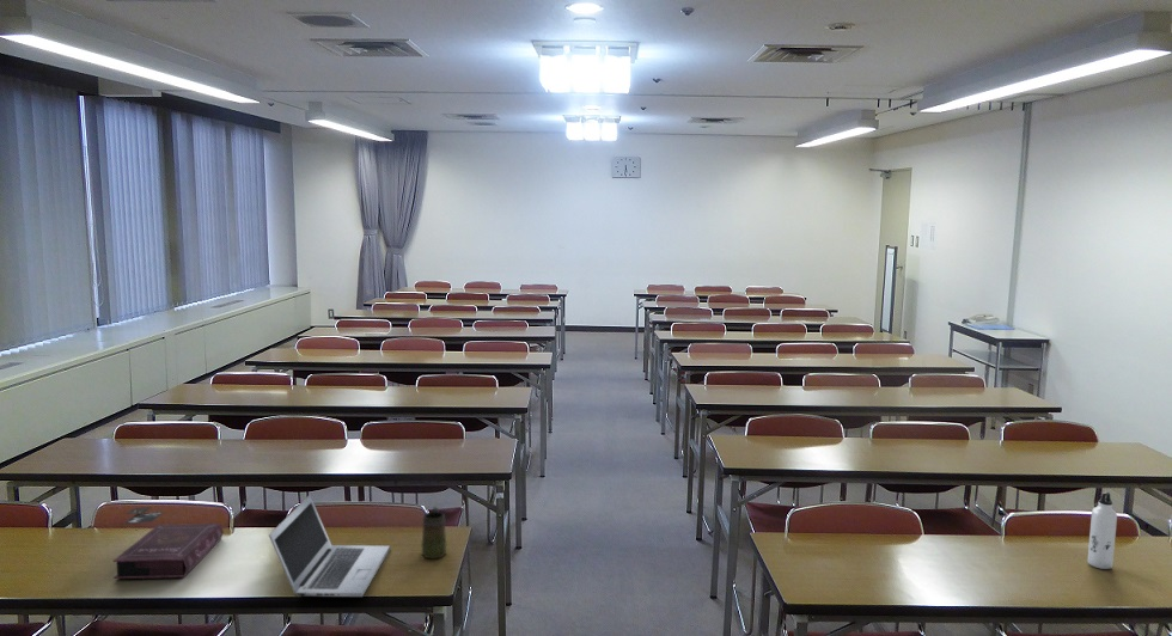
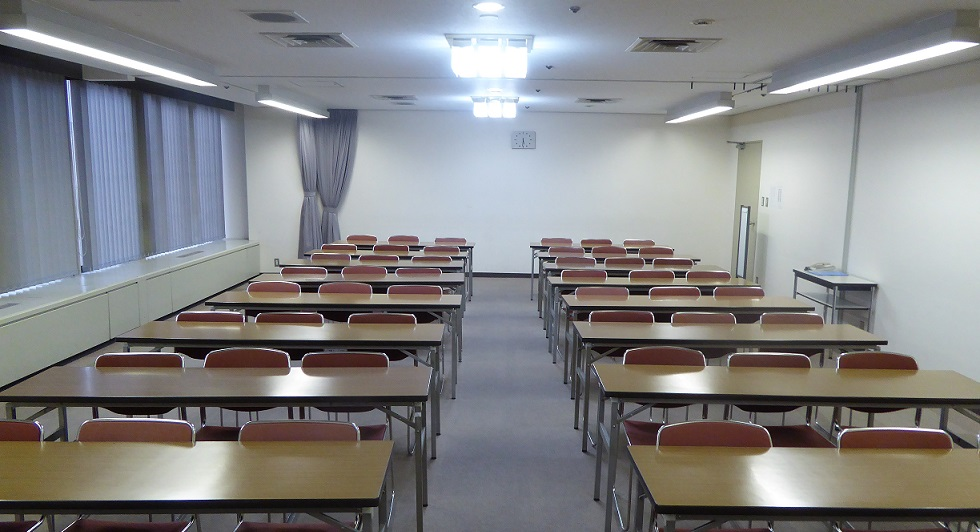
- laptop [268,494,391,598]
- mug [420,506,447,559]
- book [112,506,225,580]
- water bottle [1087,491,1118,570]
